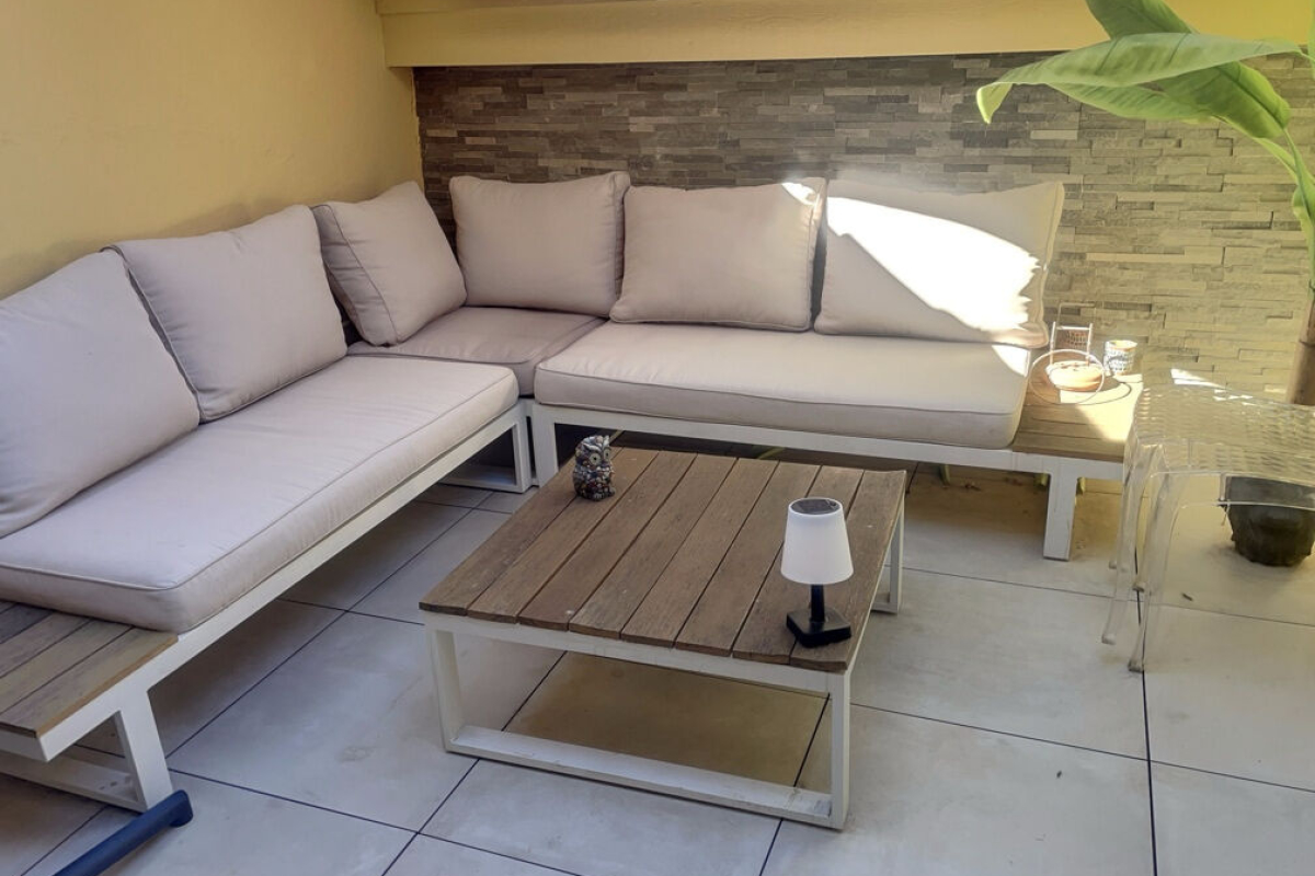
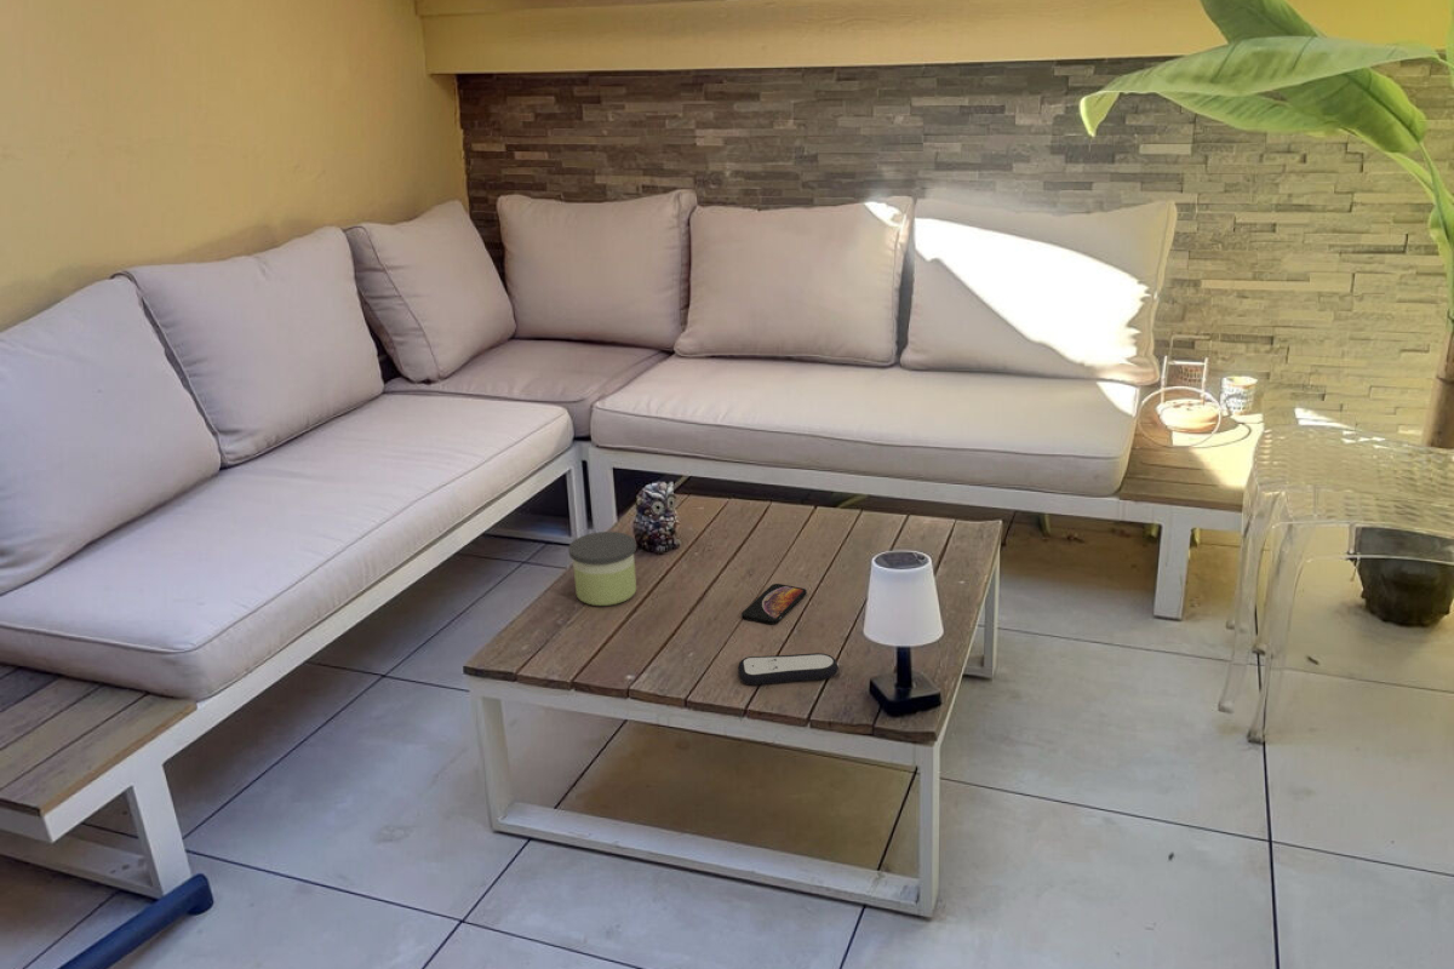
+ remote control [737,652,840,687]
+ smartphone [740,583,808,625]
+ candle [567,531,637,607]
